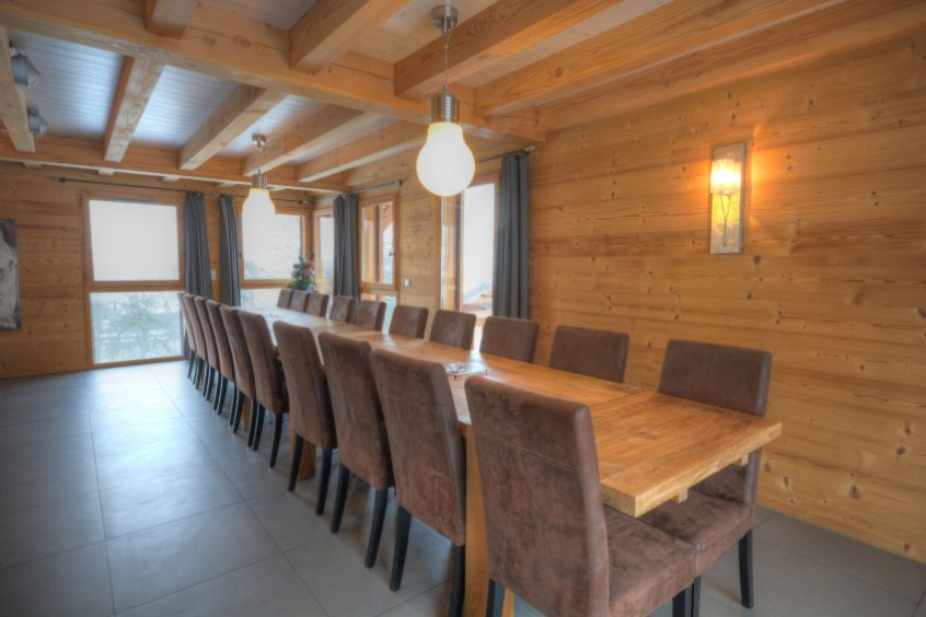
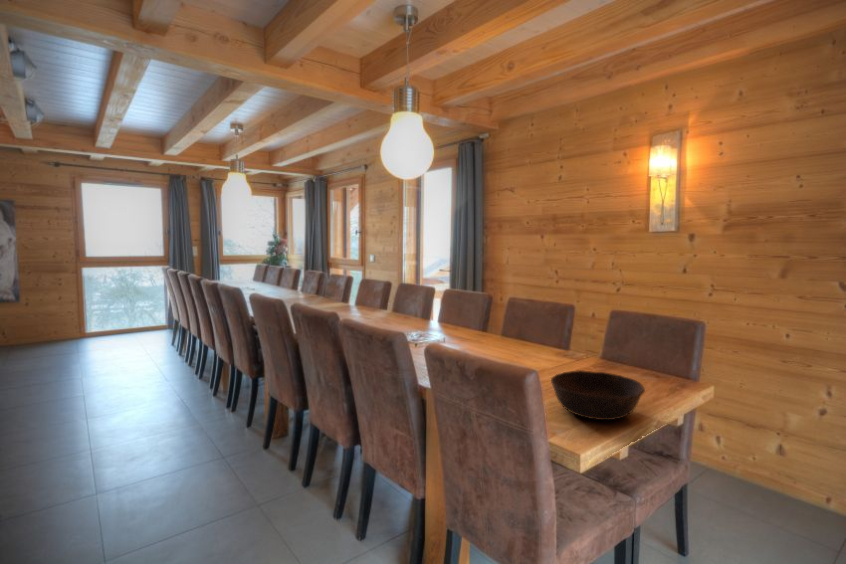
+ bowl [550,369,646,421]
